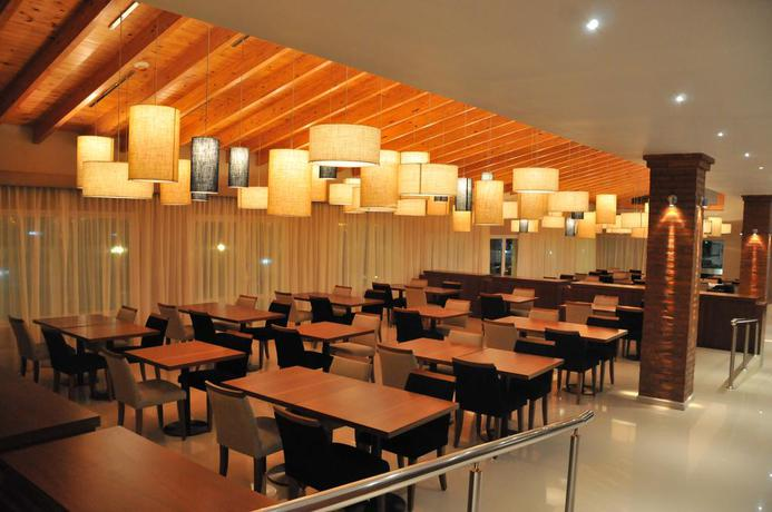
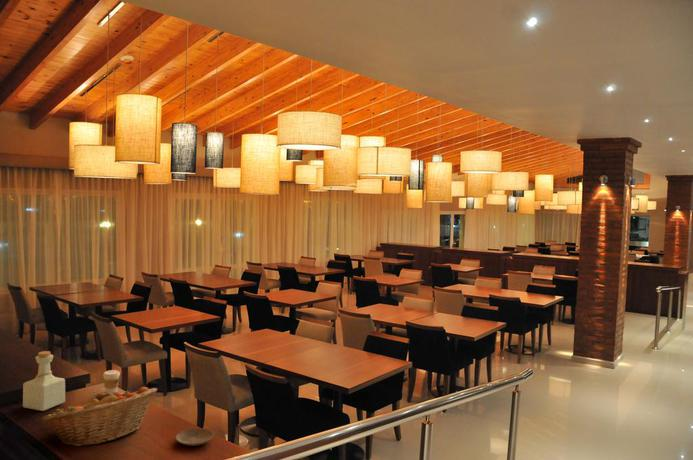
+ fruit basket [40,386,158,447]
+ plate [175,427,214,447]
+ coffee cup [102,369,121,394]
+ bottle [22,350,66,412]
